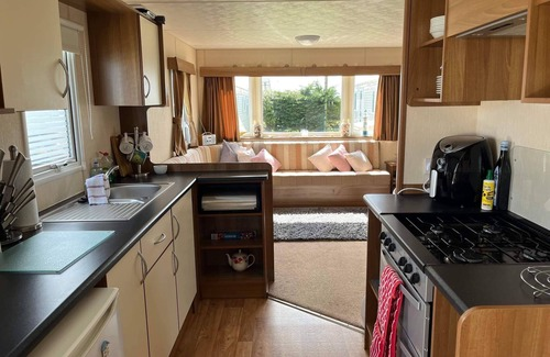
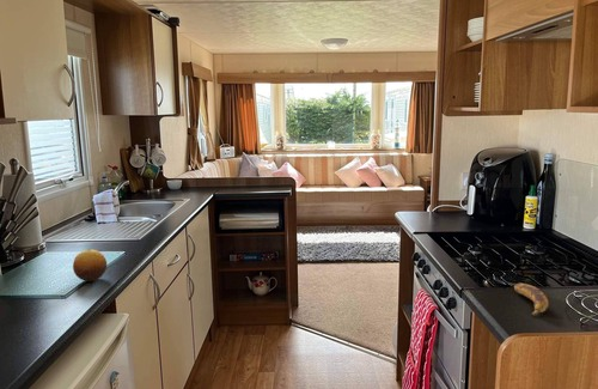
+ fruit [72,249,108,282]
+ banana [513,282,549,317]
